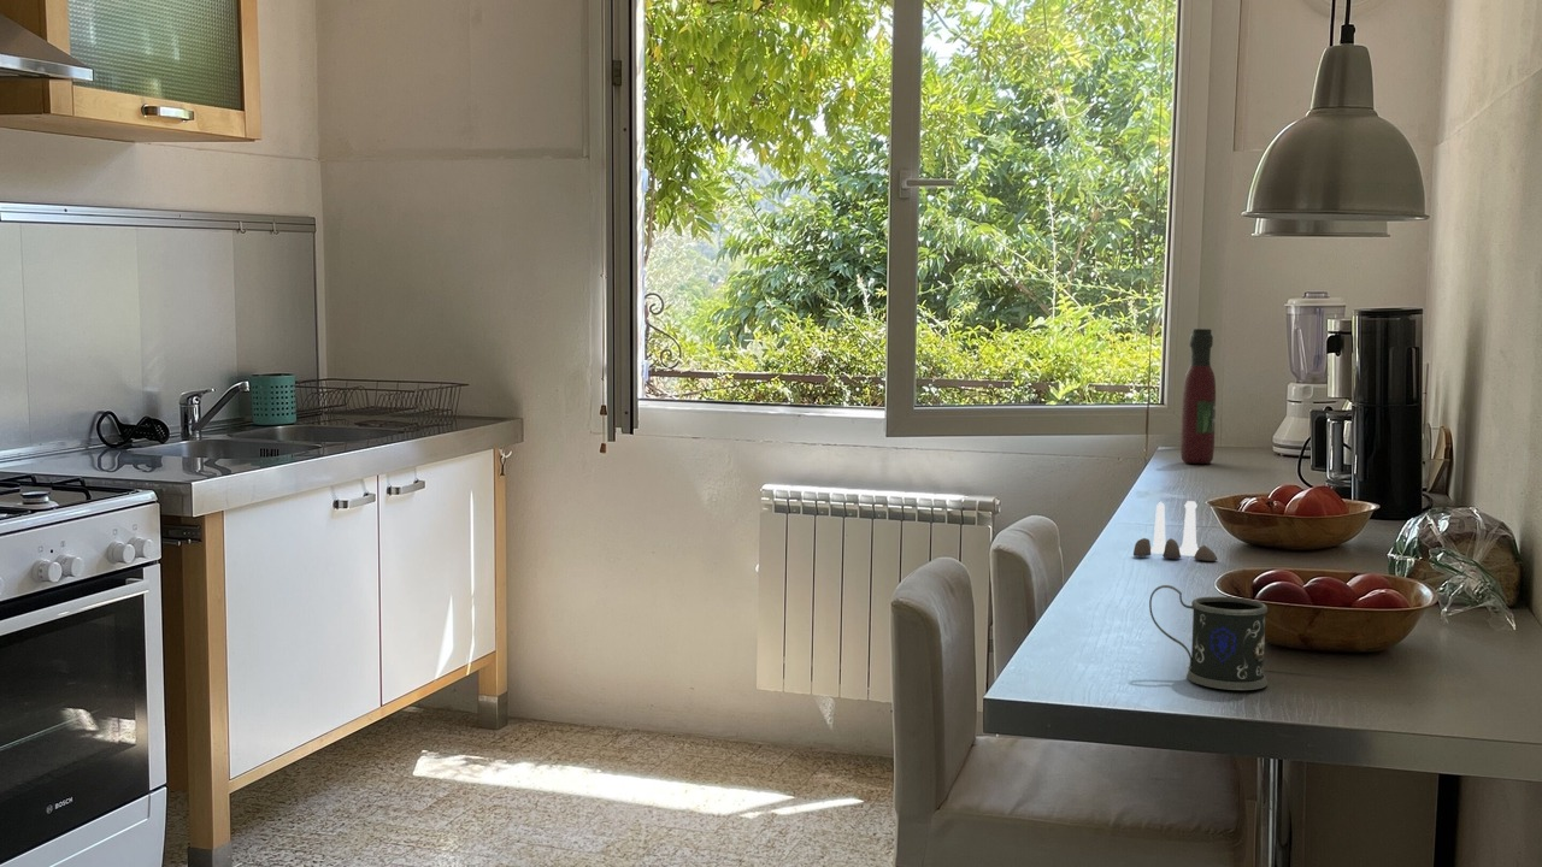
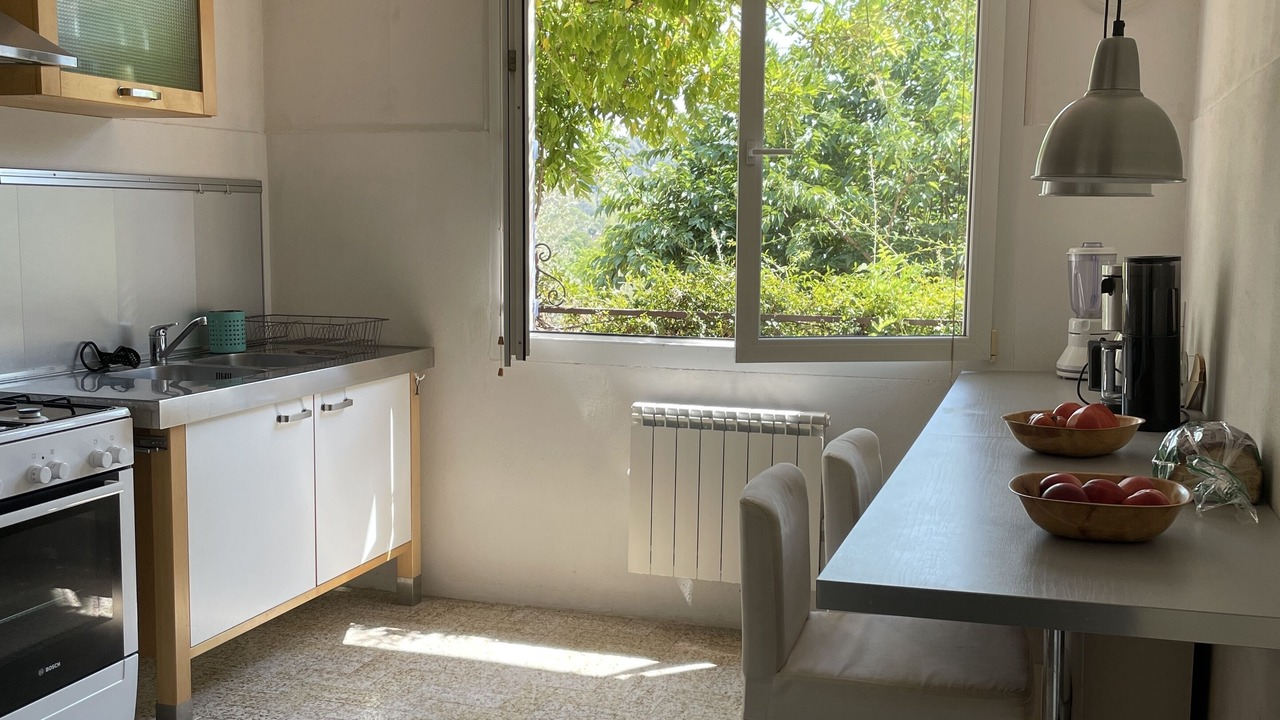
- wine bottle [1179,328,1217,465]
- mug [1148,584,1269,691]
- salt and pepper shaker set [1132,500,1218,562]
